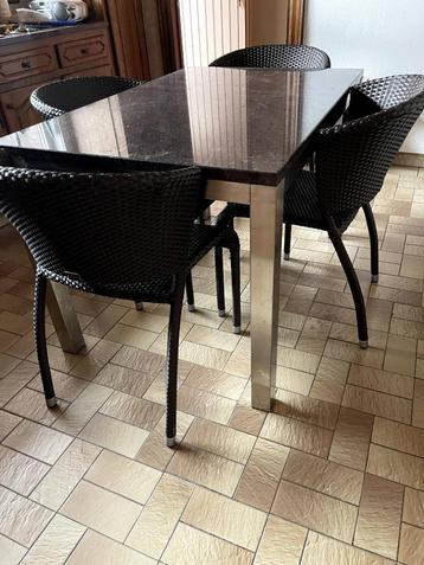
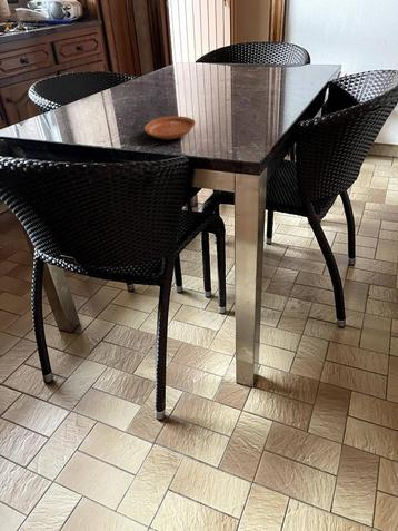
+ plate [143,115,197,140]
